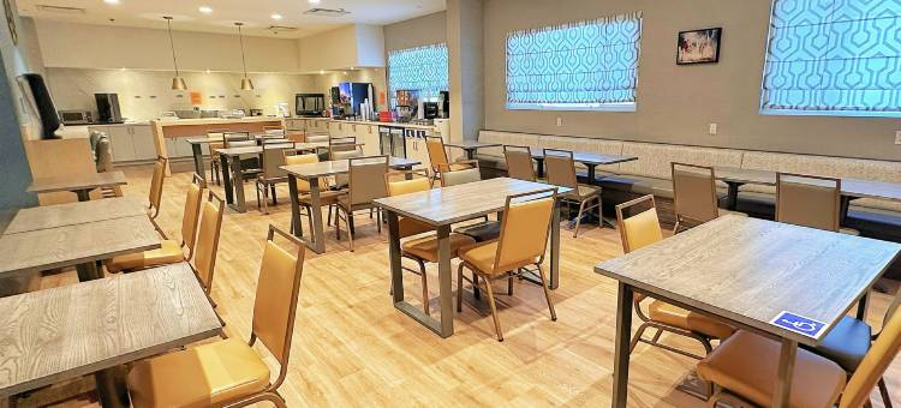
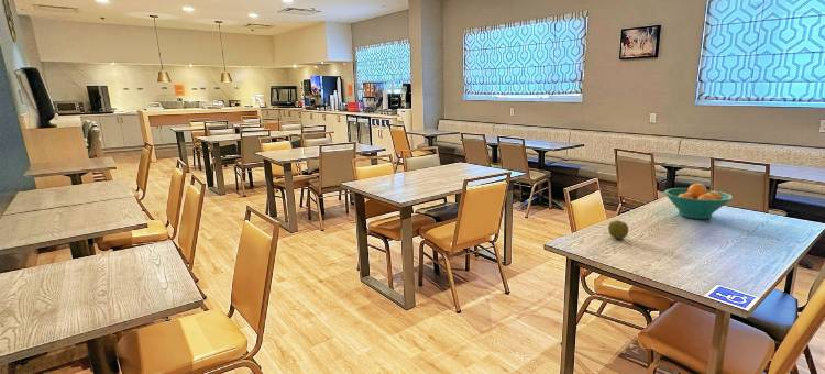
+ apple [607,220,629,240]
+ fruit bowl [663,183,734,220]
